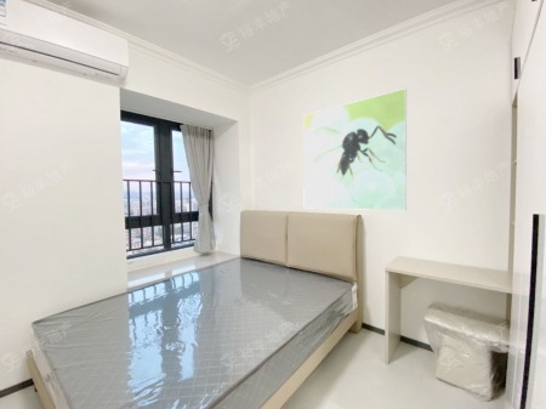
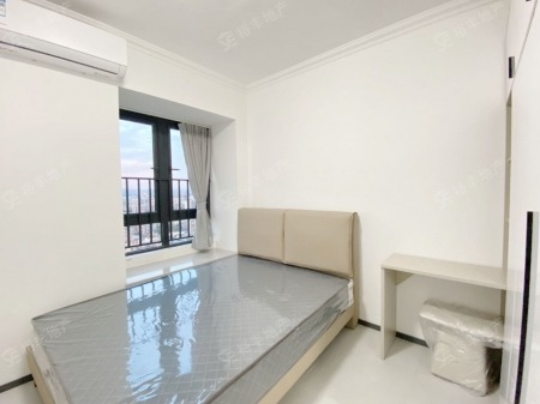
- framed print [302,87,408,211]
